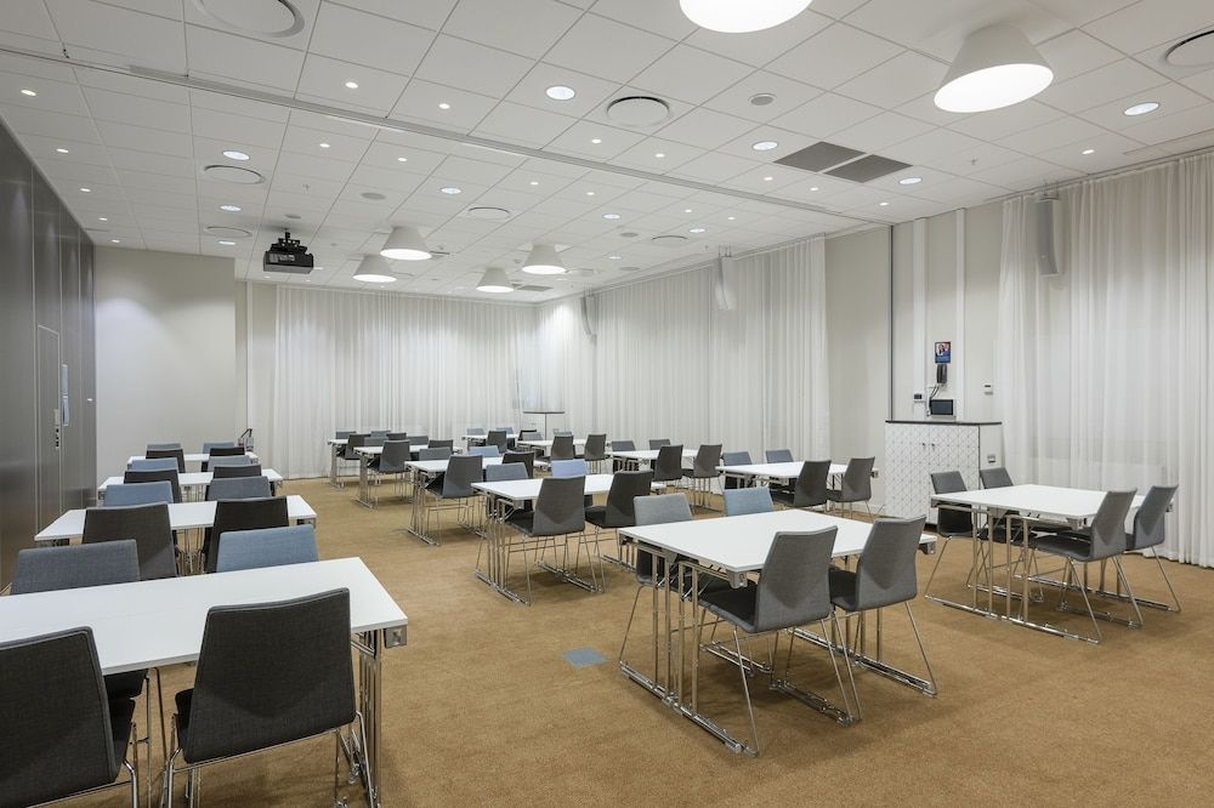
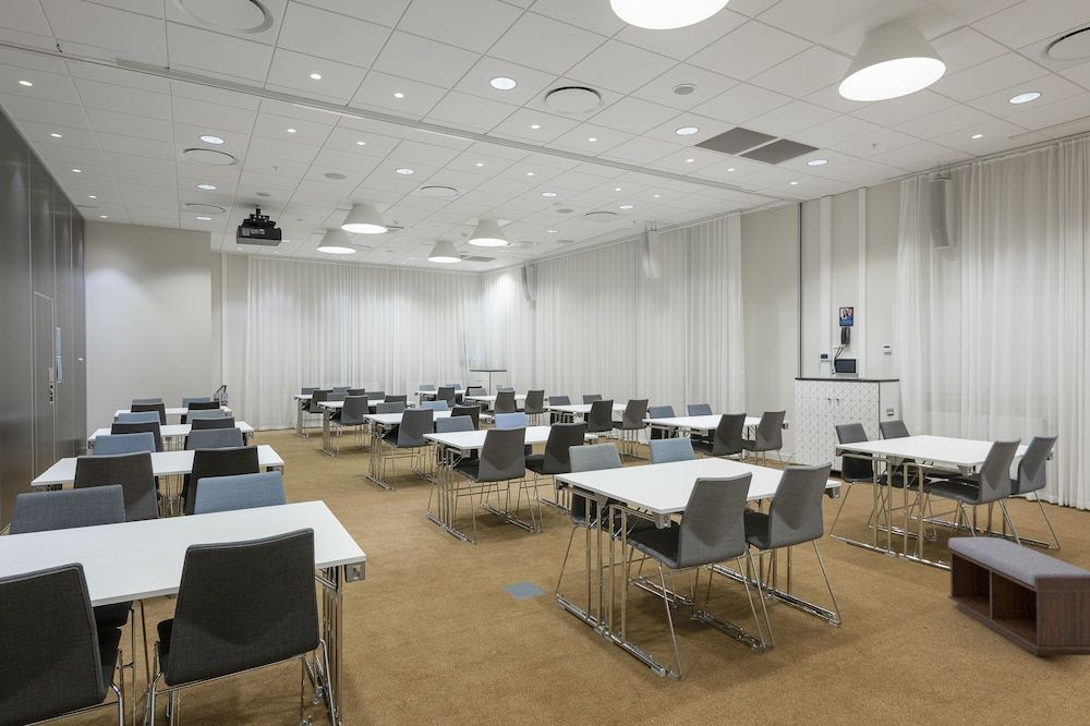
+ bench [946,536,1090,656]
